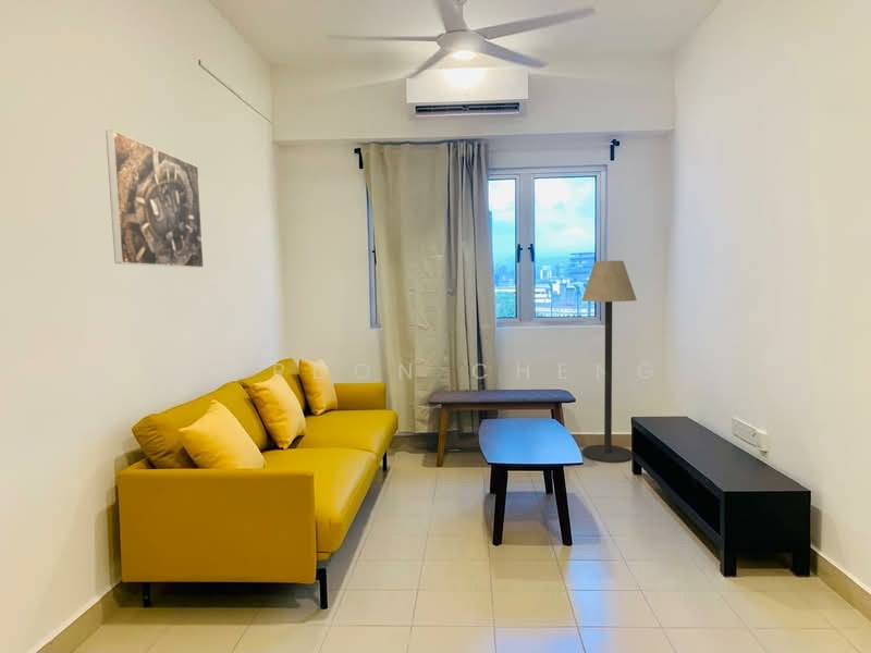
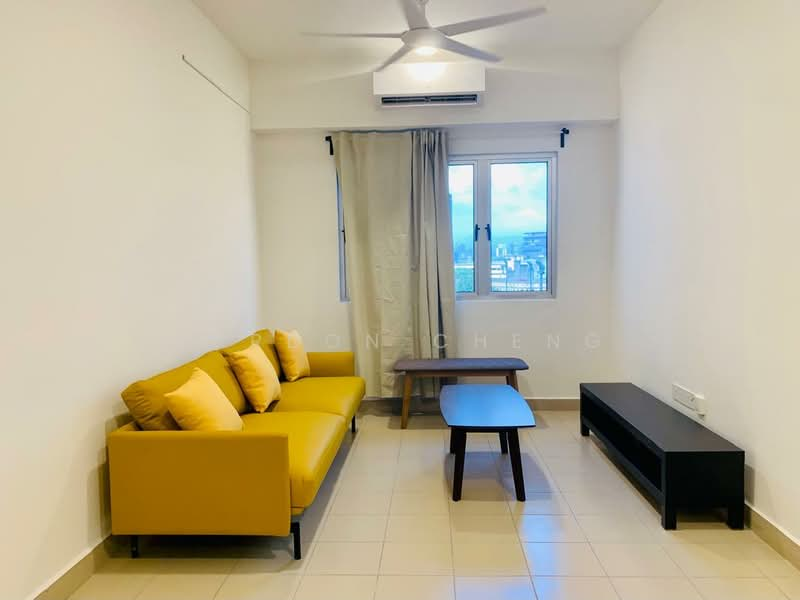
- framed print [105,130,205,269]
- floor lamp [580,260,638,464]
